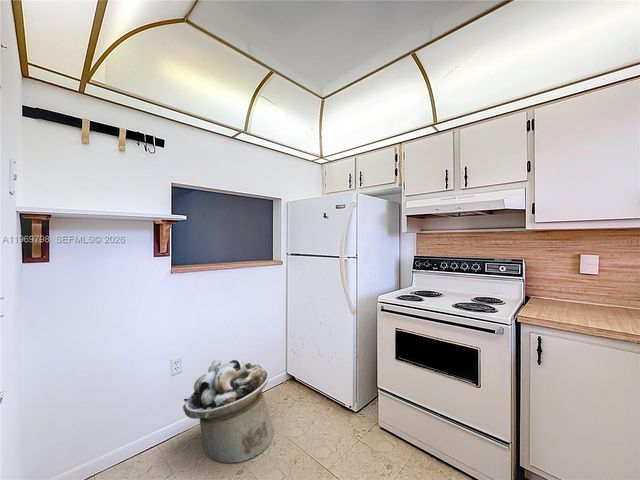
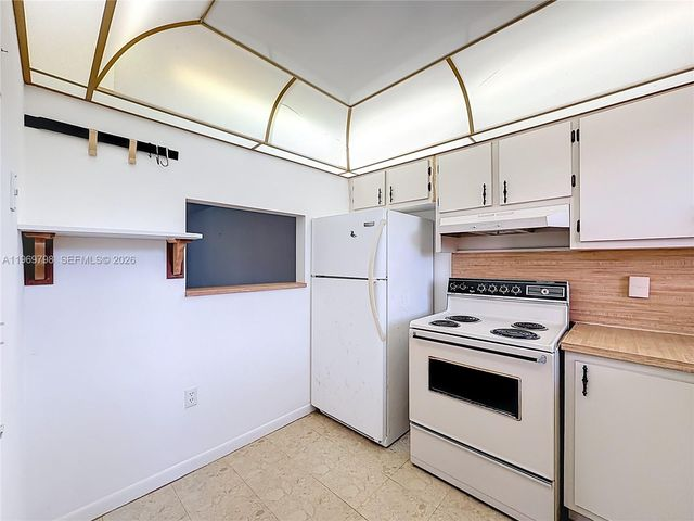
- trash bin [182,358,274,464]
